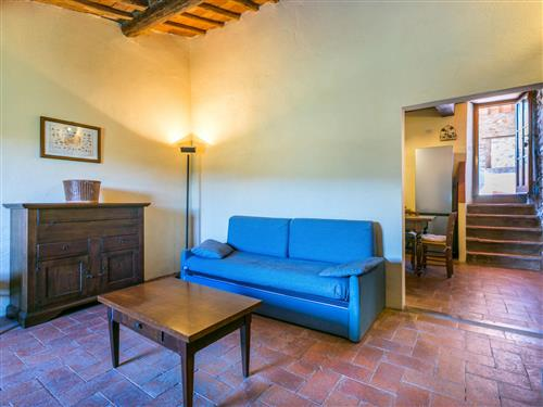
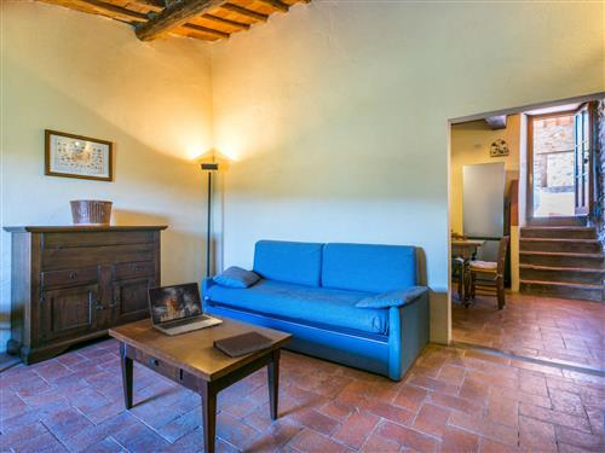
+ notebook [212,330,275,360]
+ laptop [146,280,224,337]
